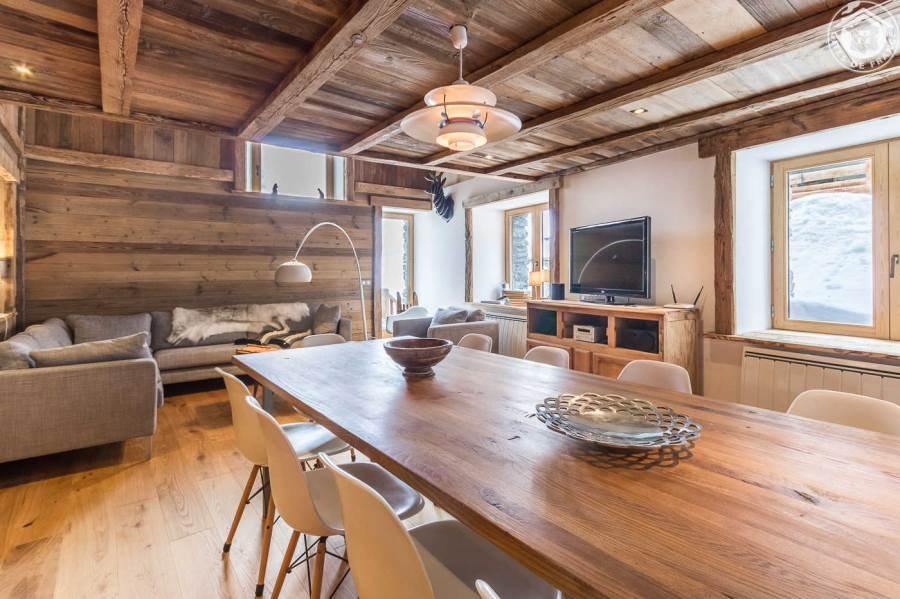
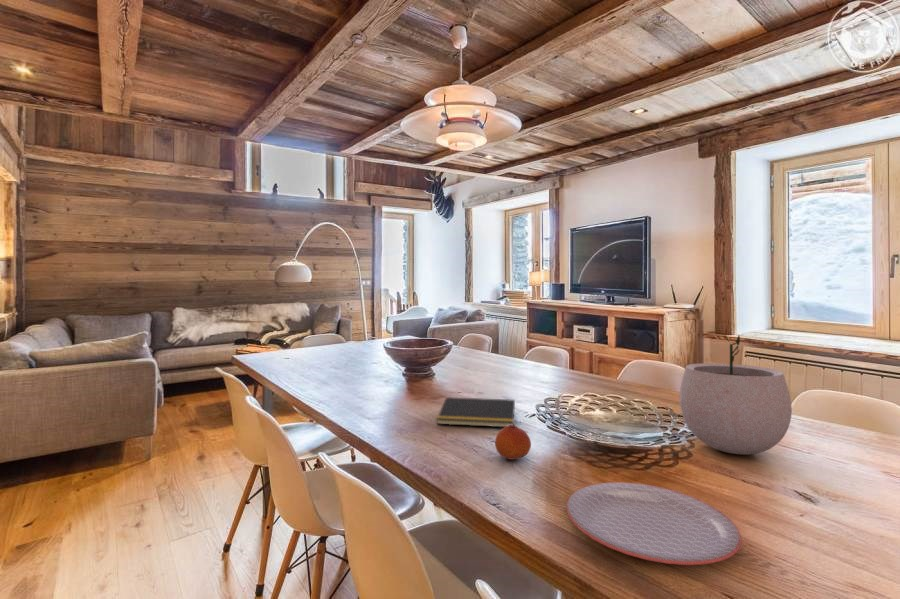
+ fruit [494,424,532,460]
+ plant pot [678,332,793,456]
+ notepad [436,396,516,428]
+ plate [565,481,743,566]
